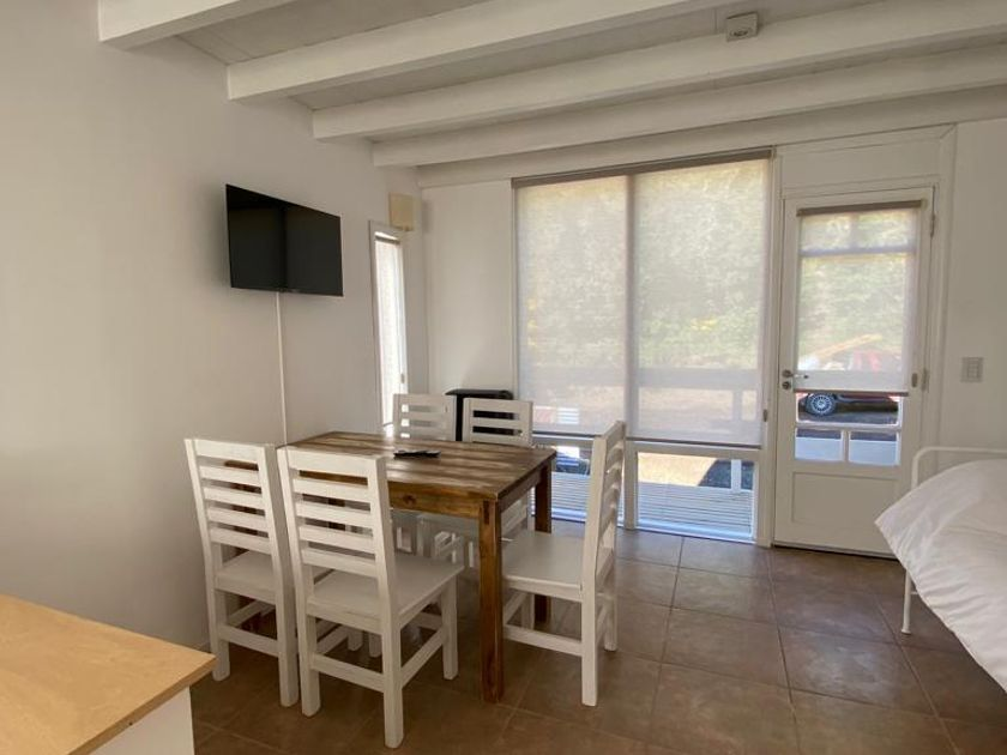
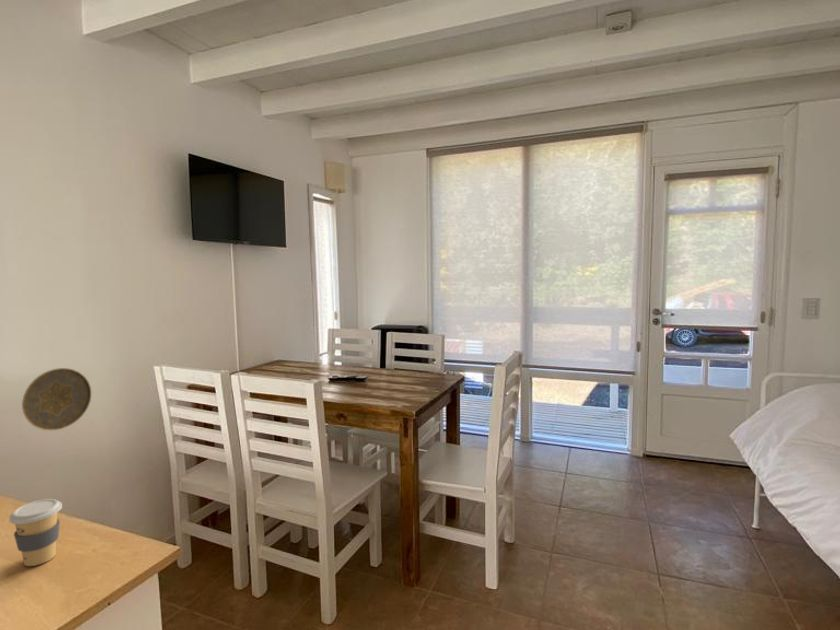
+ decorative plate [21,367,92,431]
+ coffee cup [8,498,63,567]
